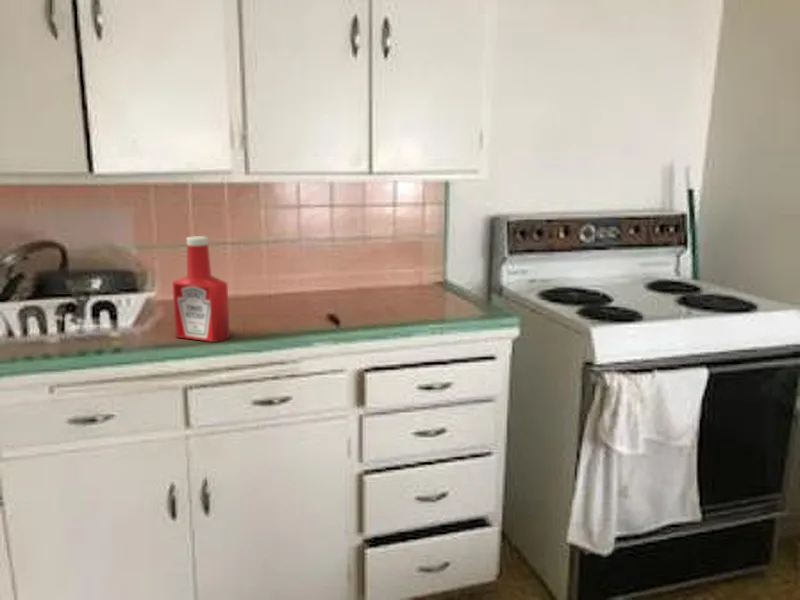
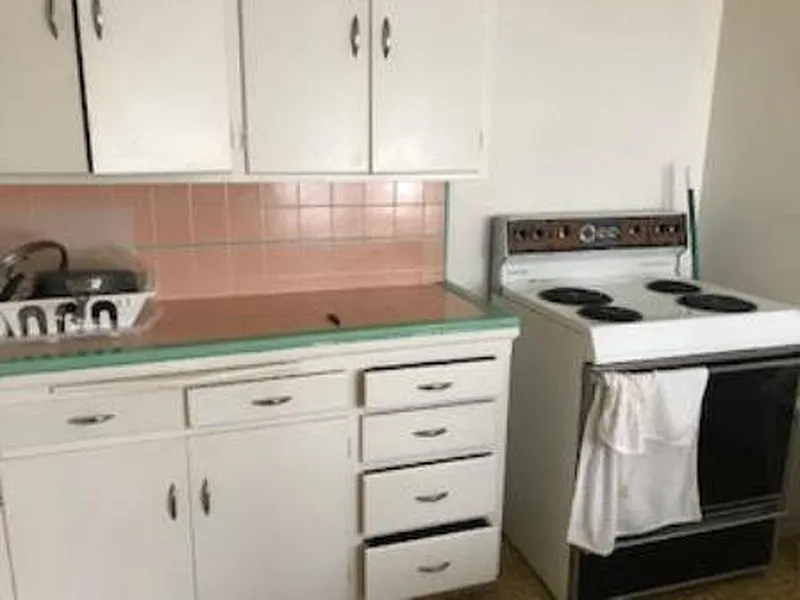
- soap bottle [171,235,231,343]
